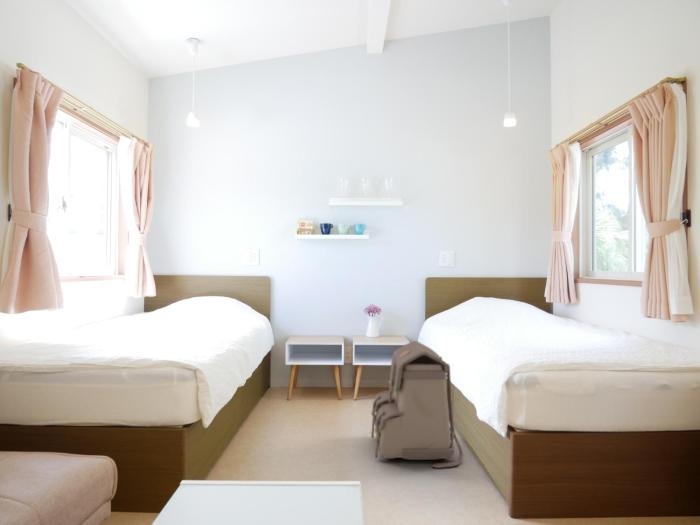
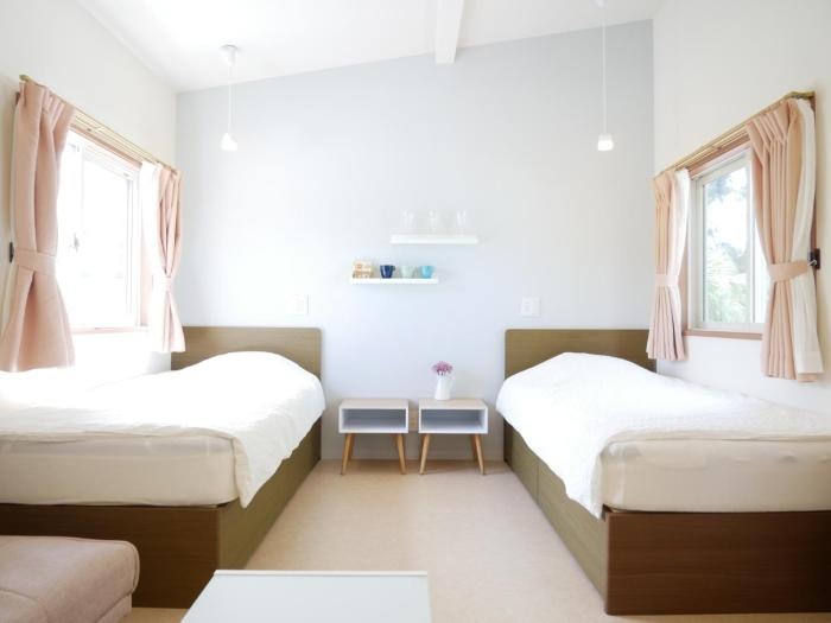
- backpack [370,340,464,469]
